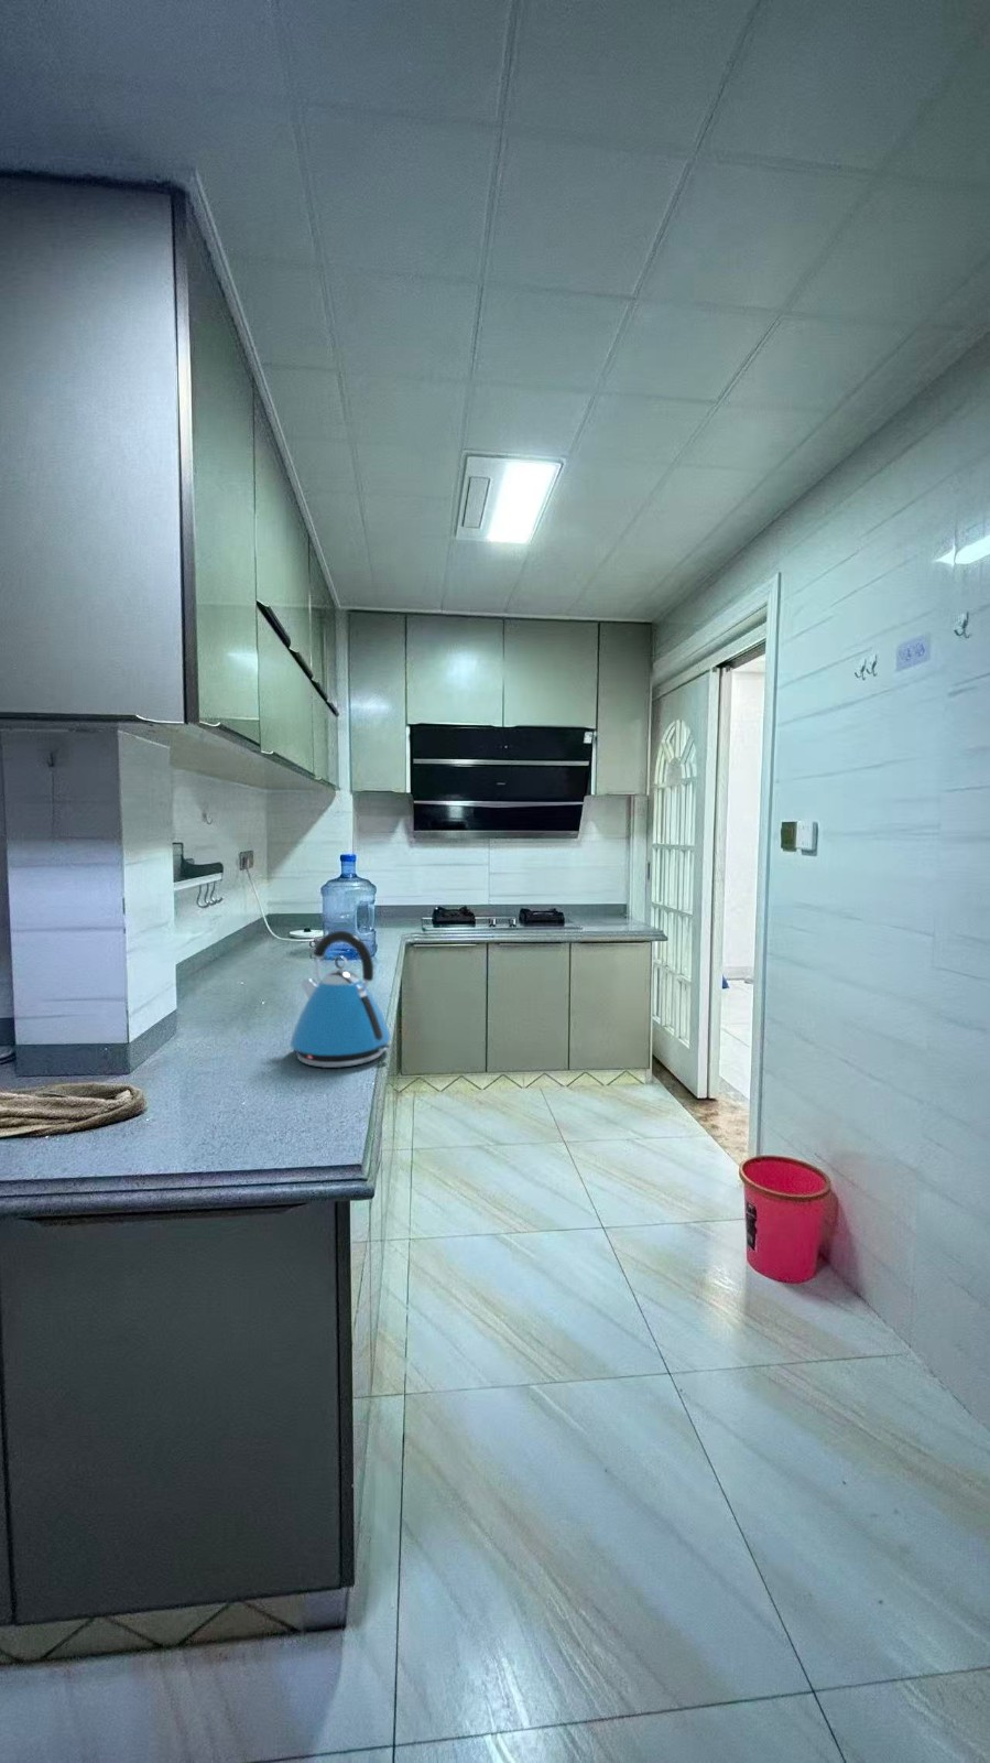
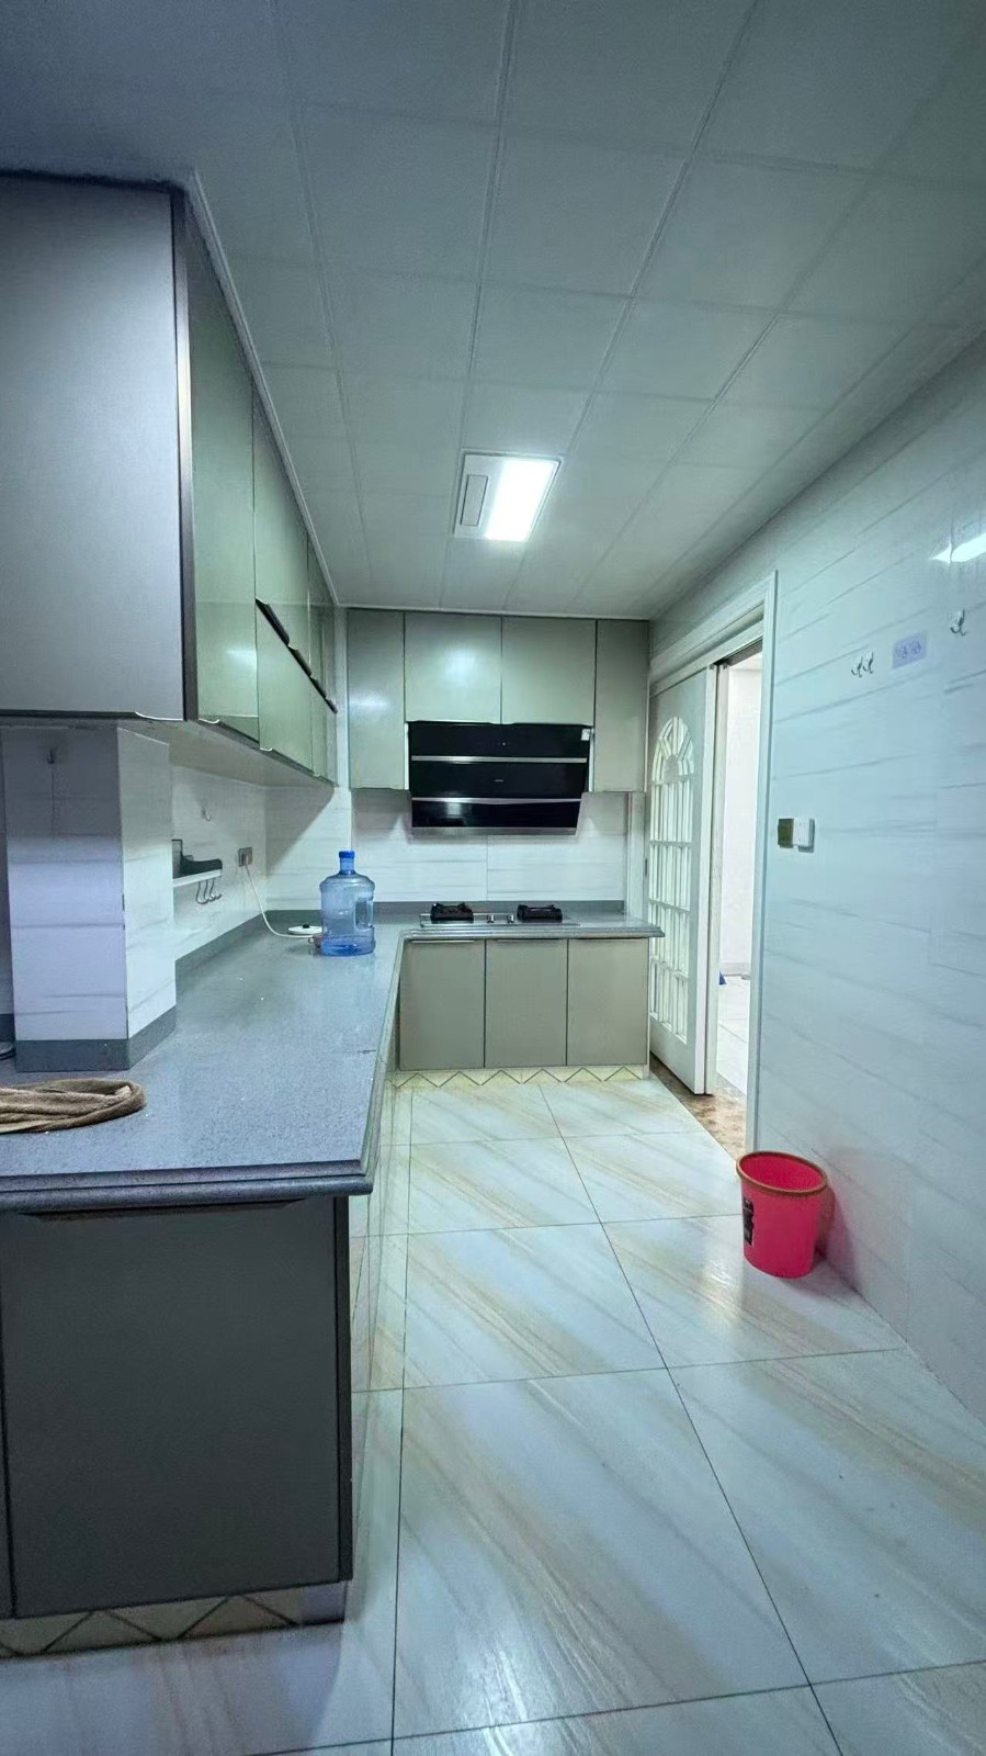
- kettle [288,930,392,1069]
